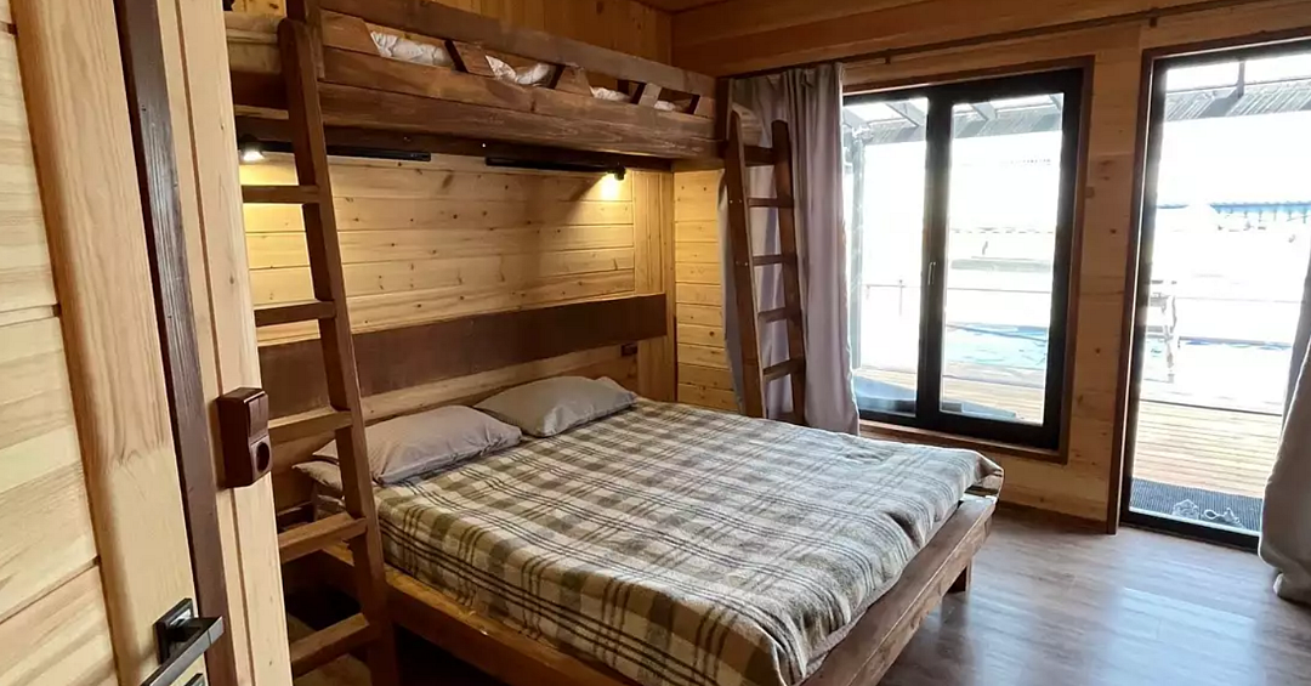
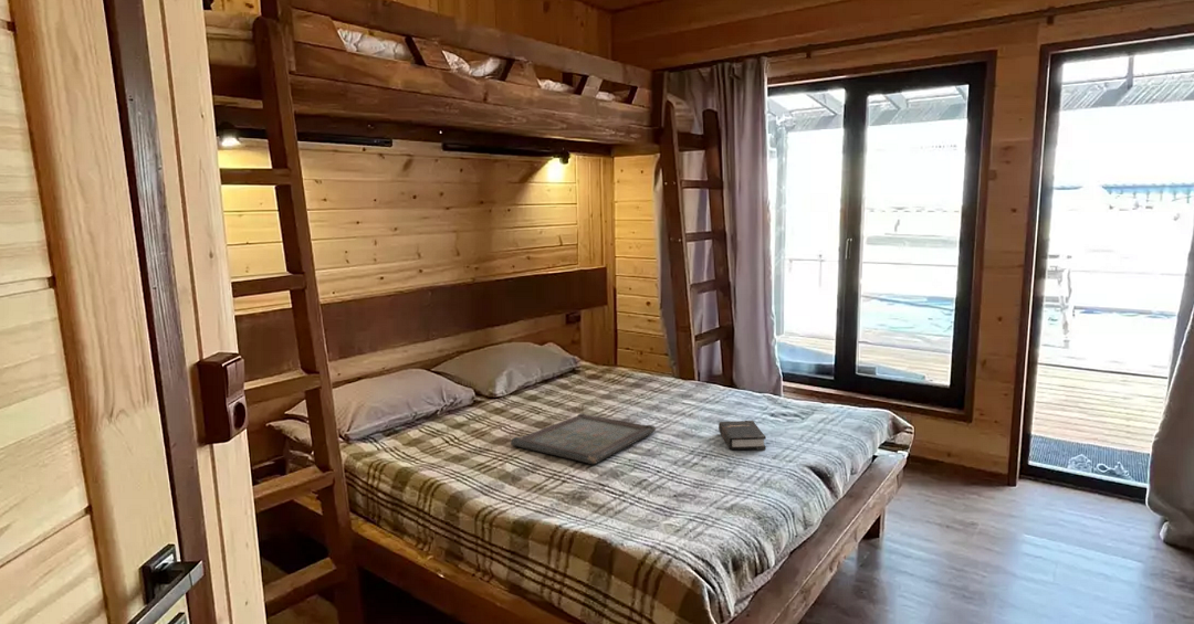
+ hardback book [718,420,767,451]
+ serving tray [510,412,657,465]
